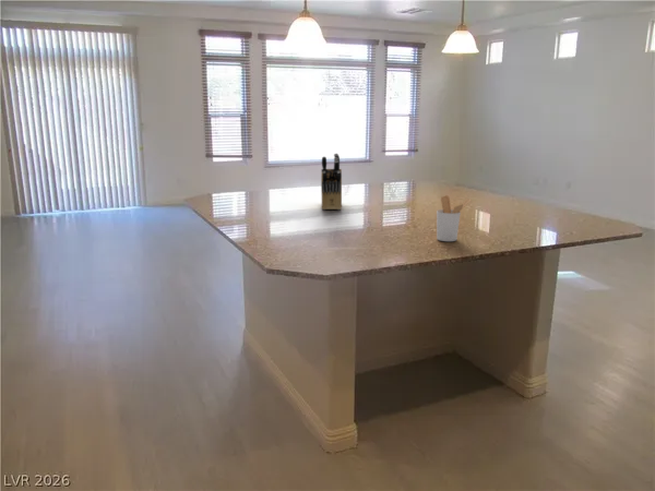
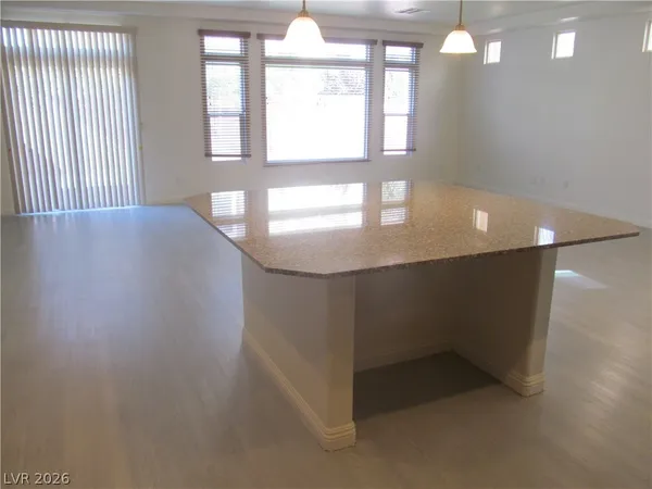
- utensil holder [436,194,472,242]
- knife block [320,153,343,211]
